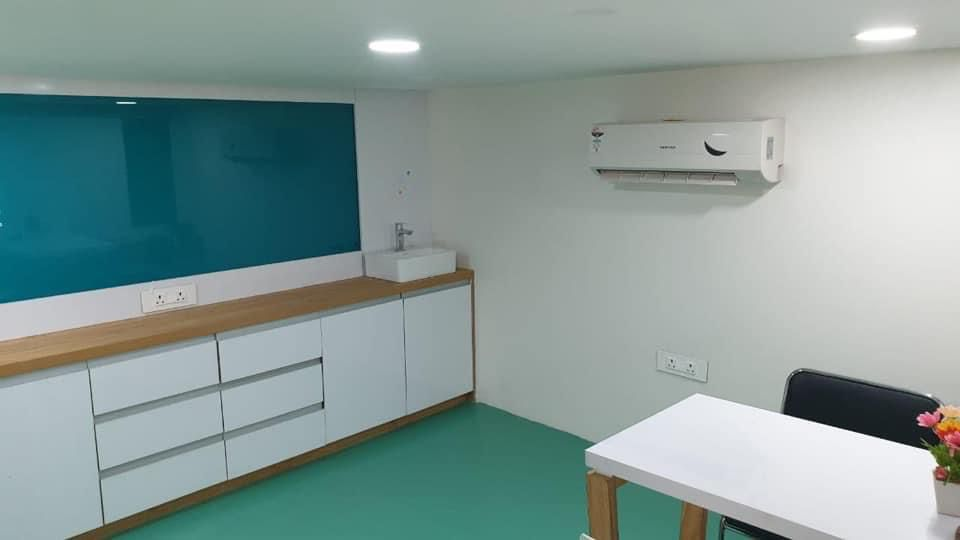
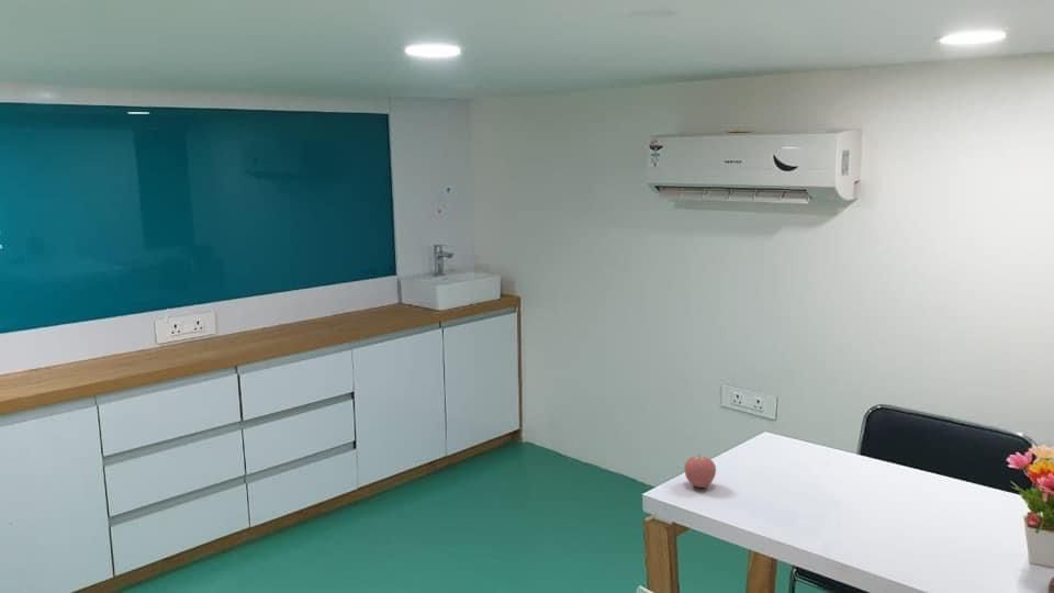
+ apple [684,454,717,489]
